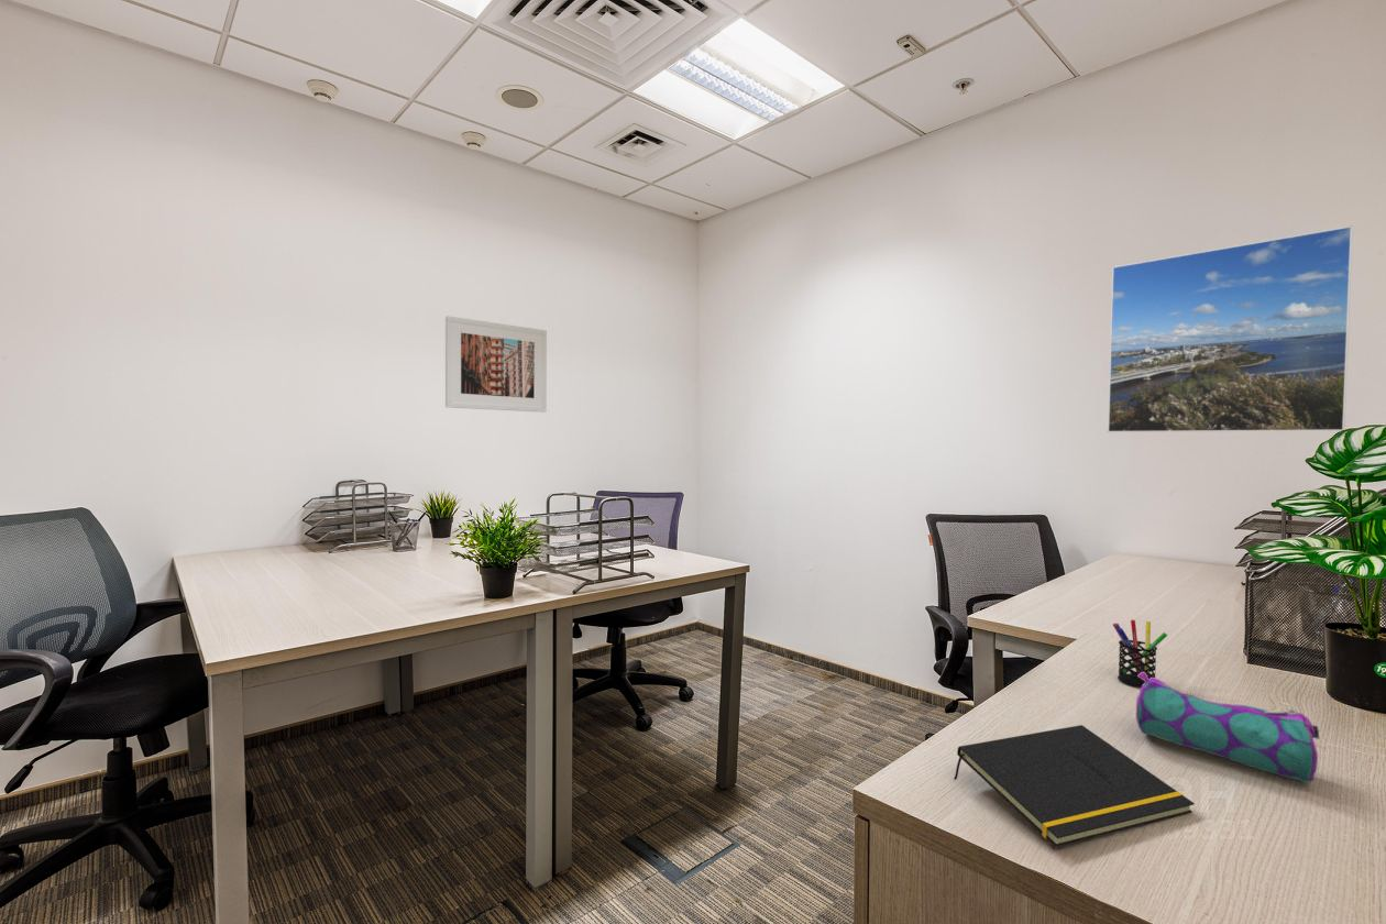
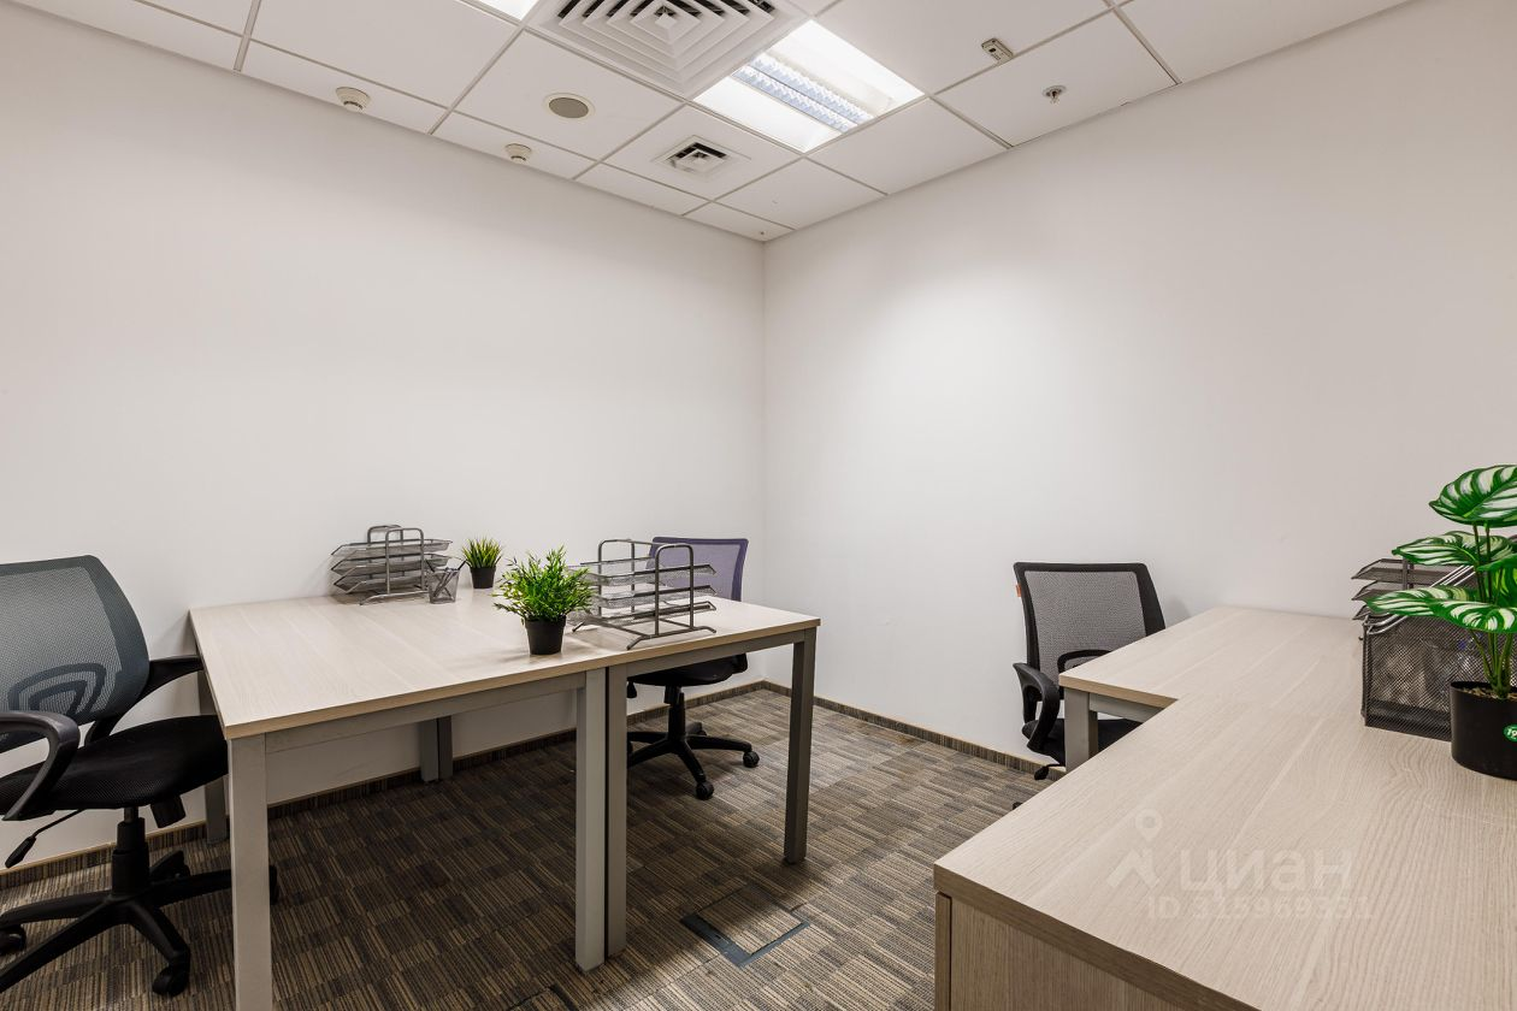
- pencil case [1135,672,1320,784]
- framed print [1107,224,1354,433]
- notepad [953,724,1196,848]
- pen holder [1112,619,1168,688]
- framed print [444,315,548,414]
